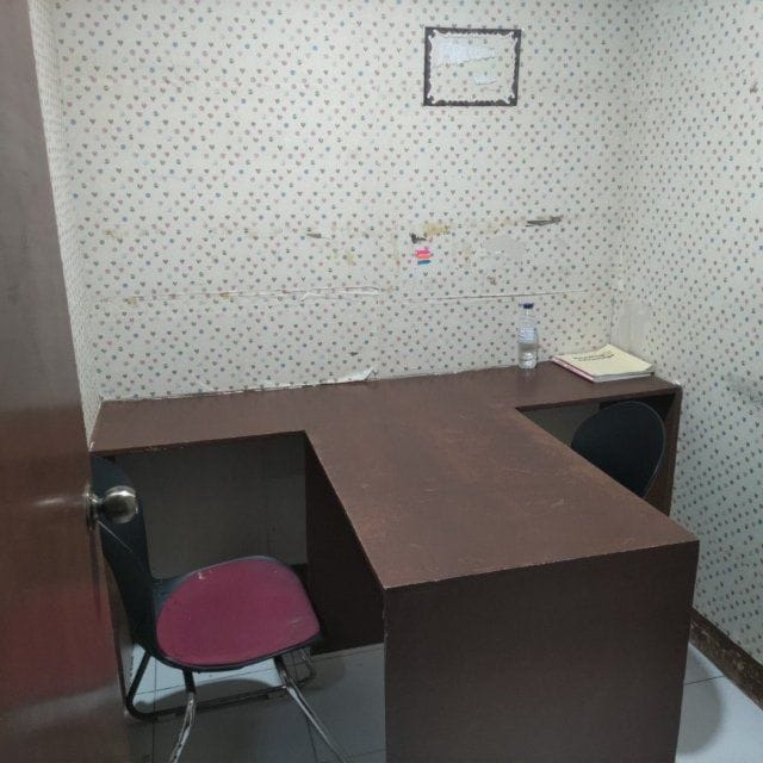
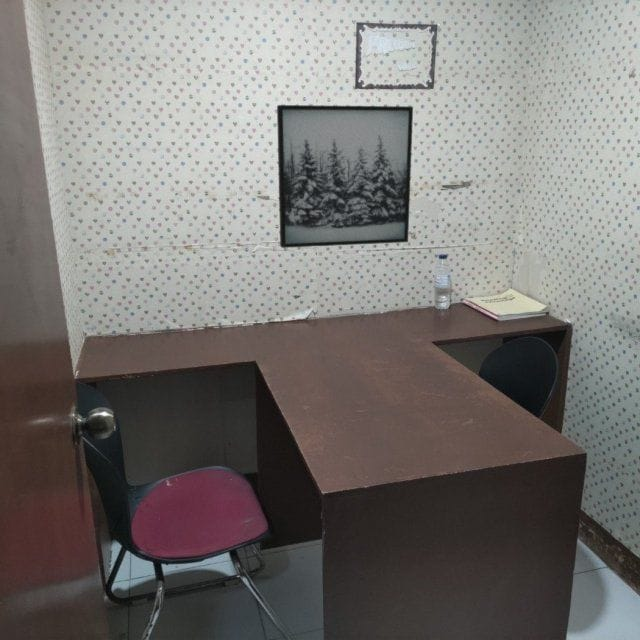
+ wall art [276,104,414,249]
